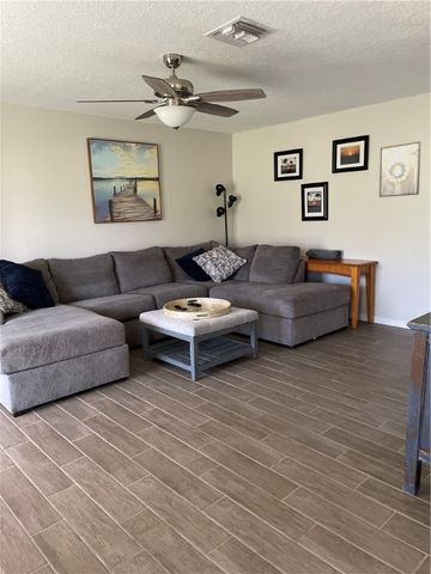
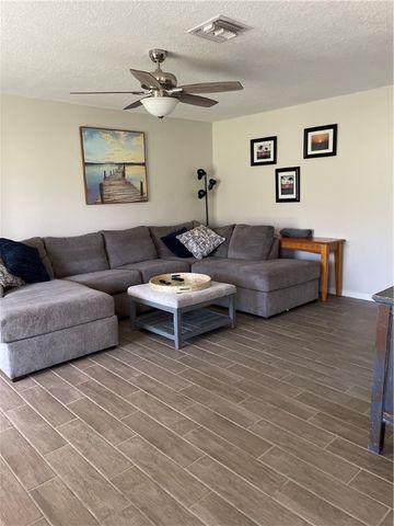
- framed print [378,140,423,199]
